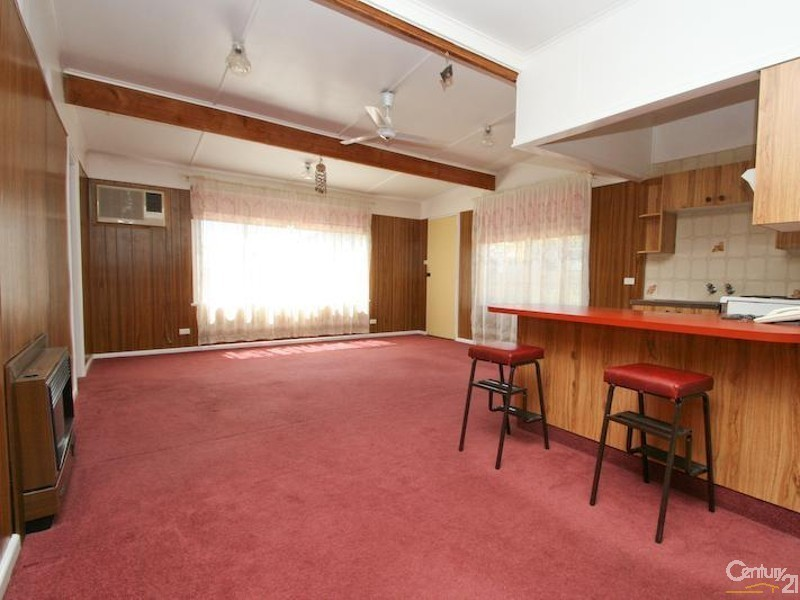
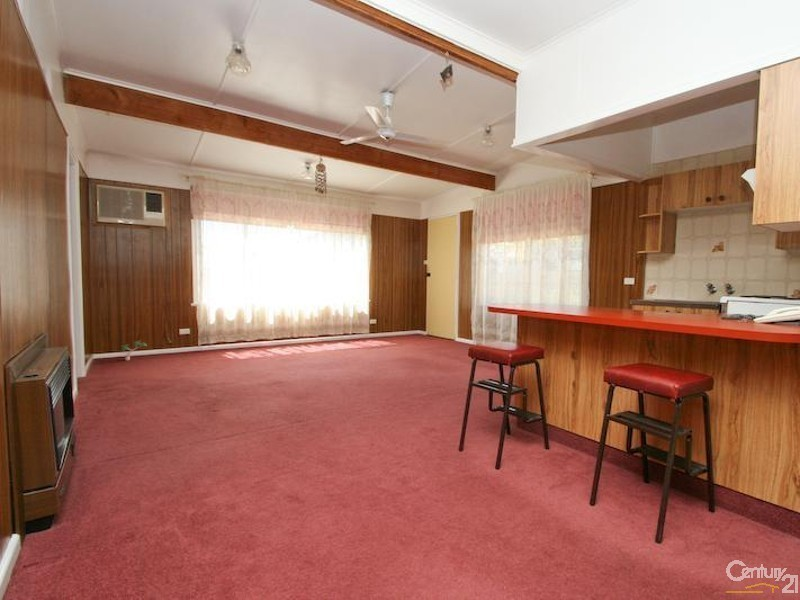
+ potted plant [119,339,148,361]
